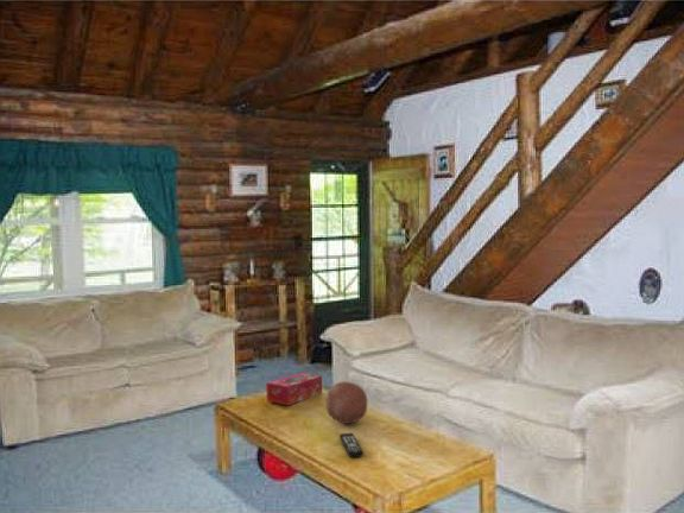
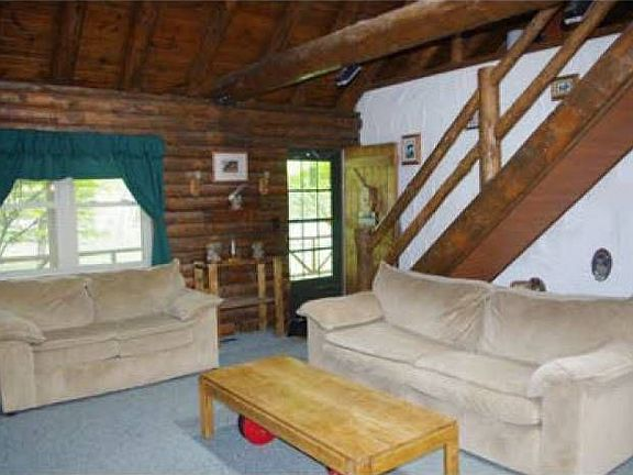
- tissue box [265,372,323,406]
- remote control [338,432,365,458]
- decorative ball [324,380,368,425]
